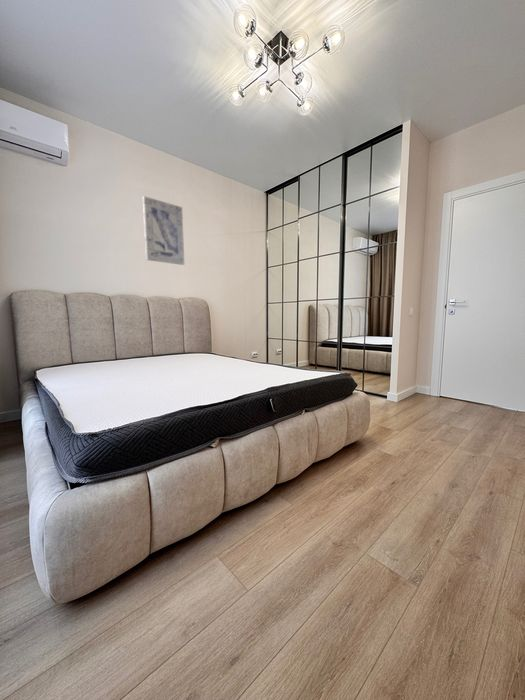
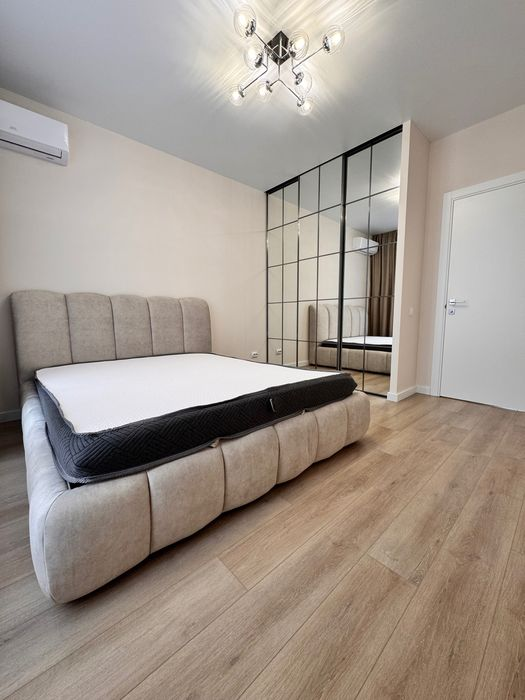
- wall art [141,195,185,266]
